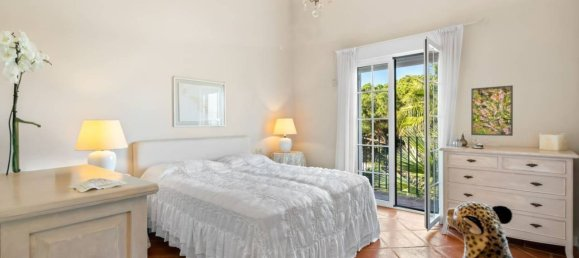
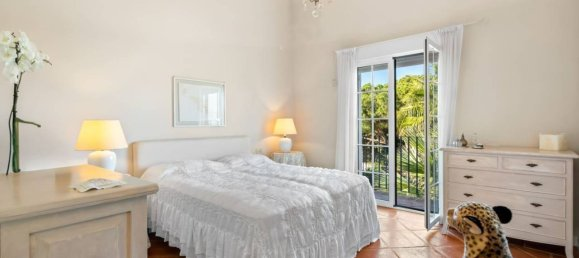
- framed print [470,84,514,137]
